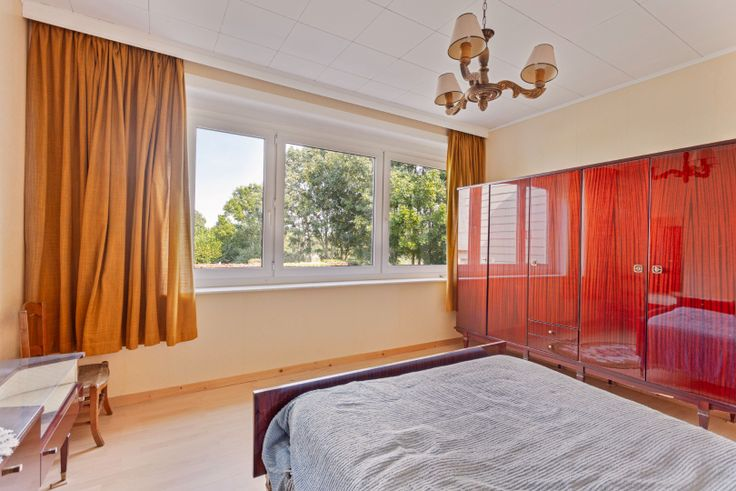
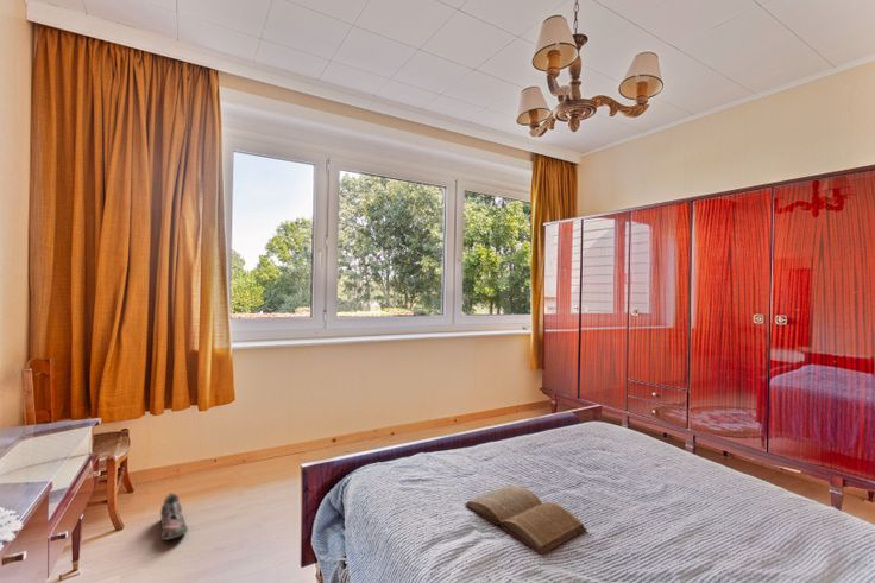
+ book [464,484,588,556]
+ shoe [159,492,188,541]
